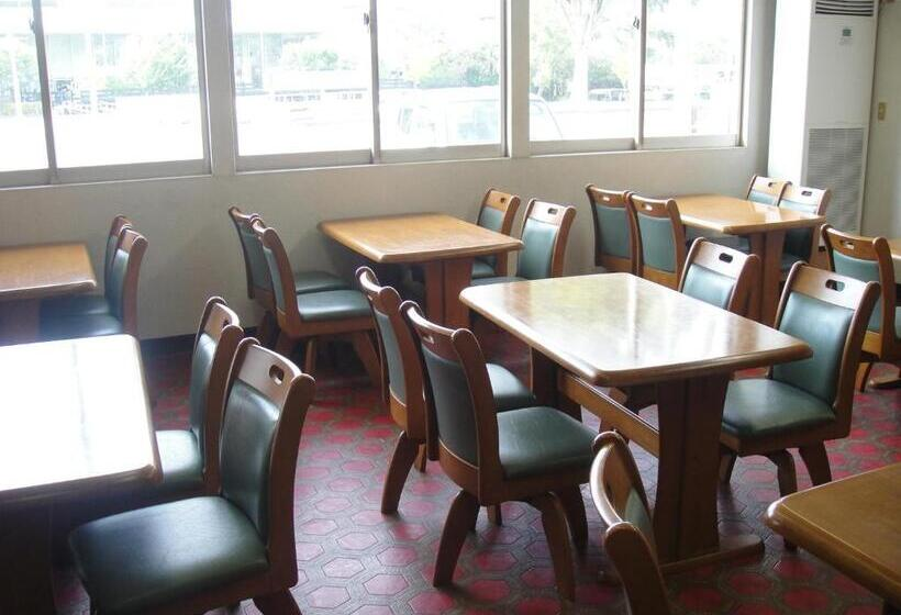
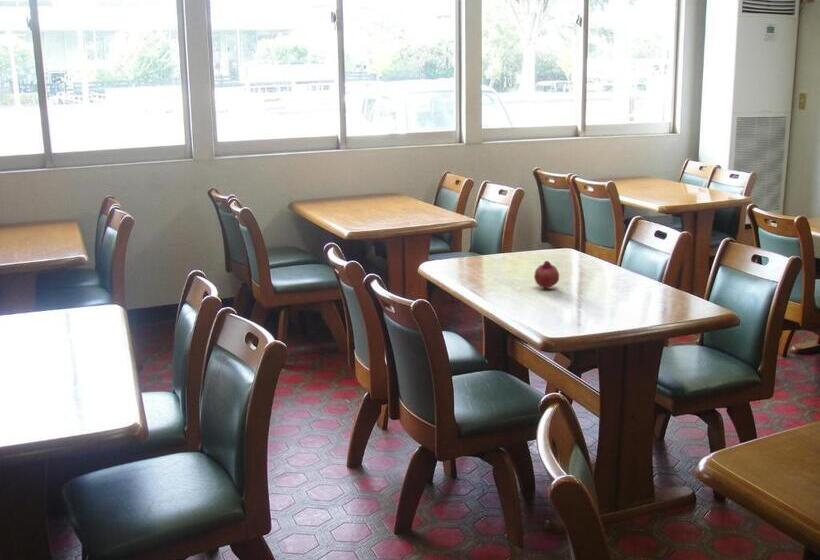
+ fruit [533,260,560,289]
